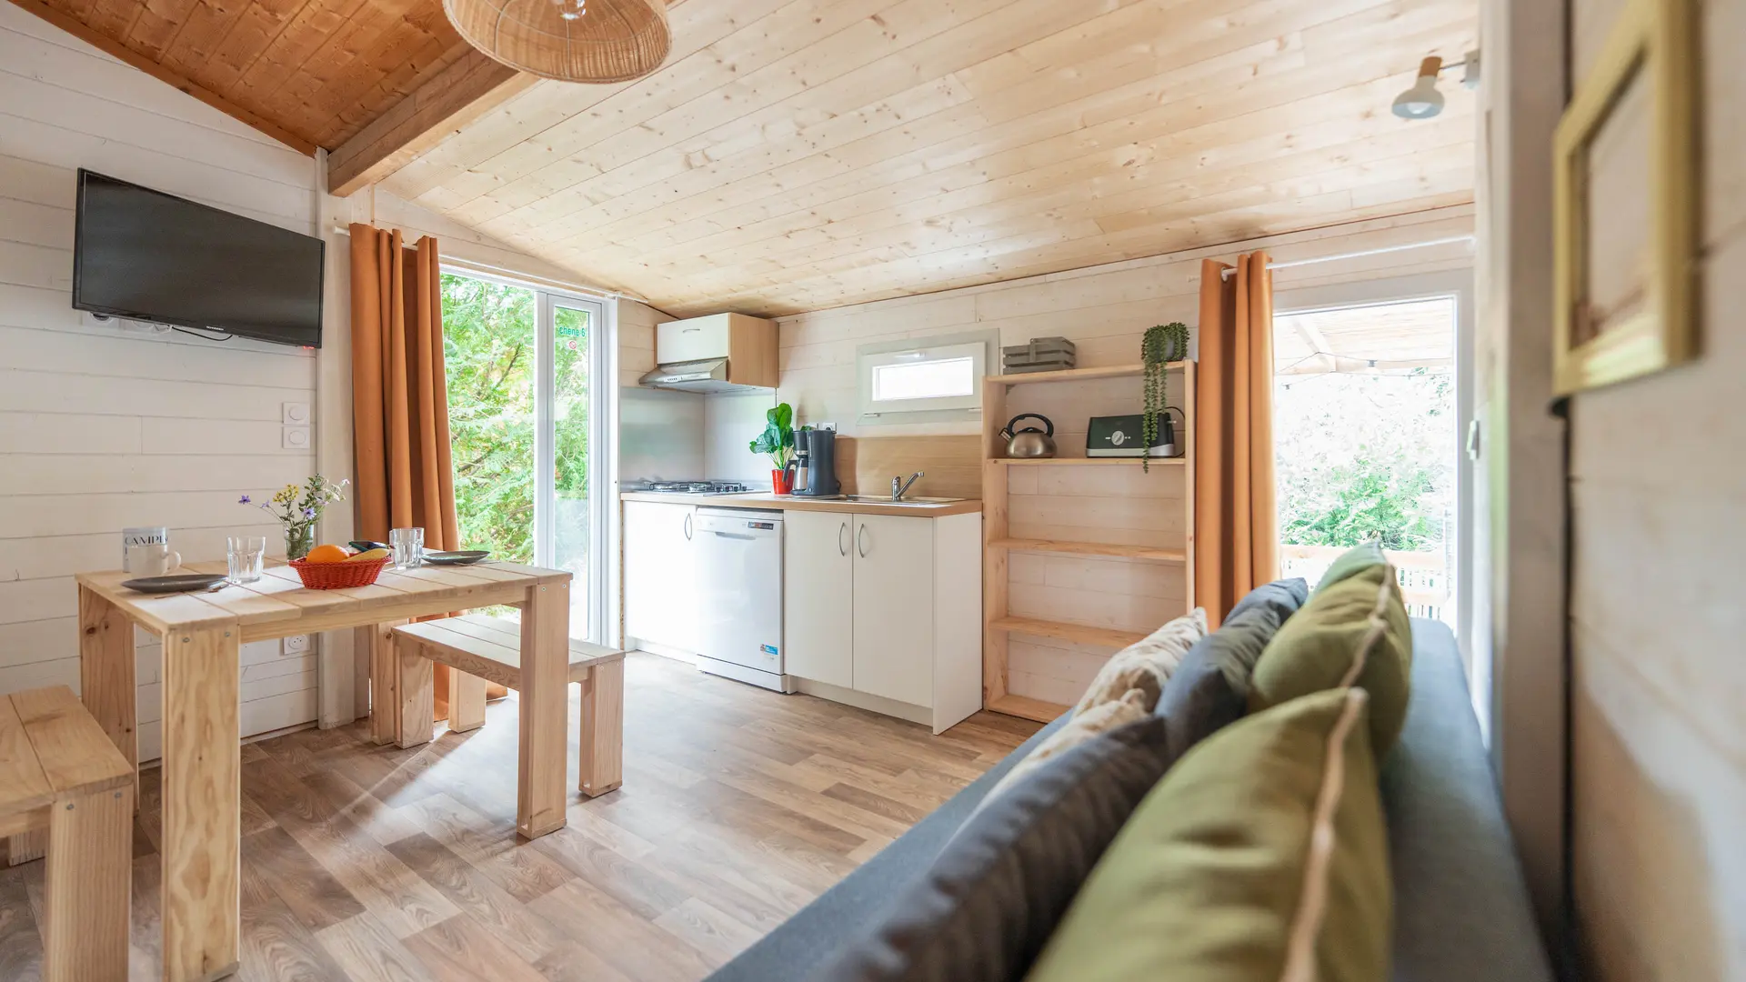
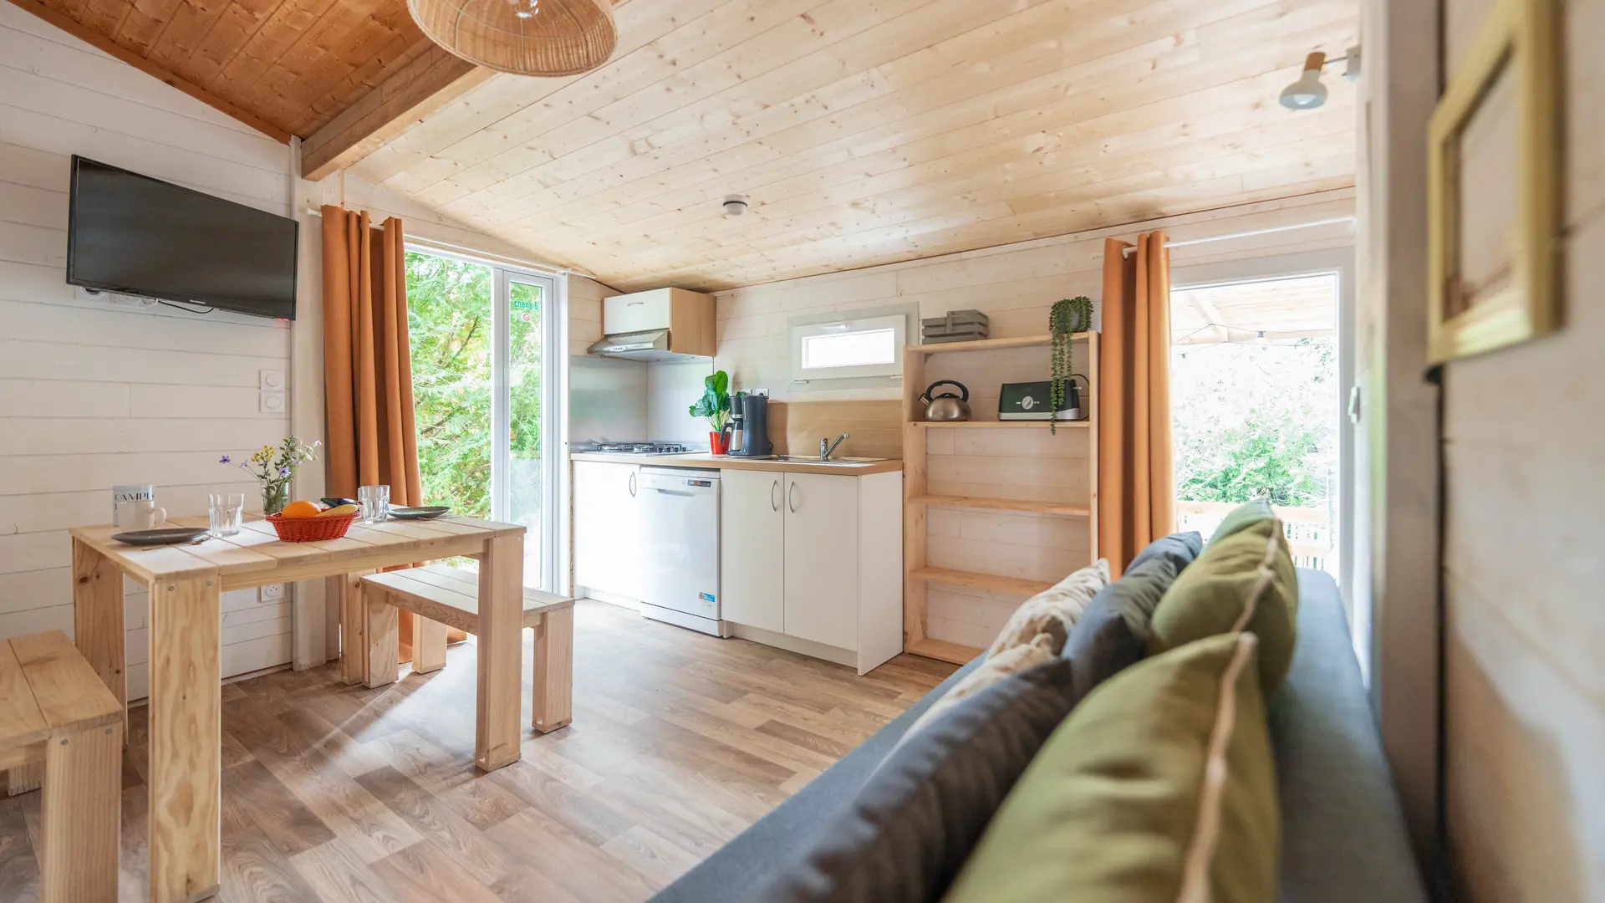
+ smoke detector [721,193,748,216]
